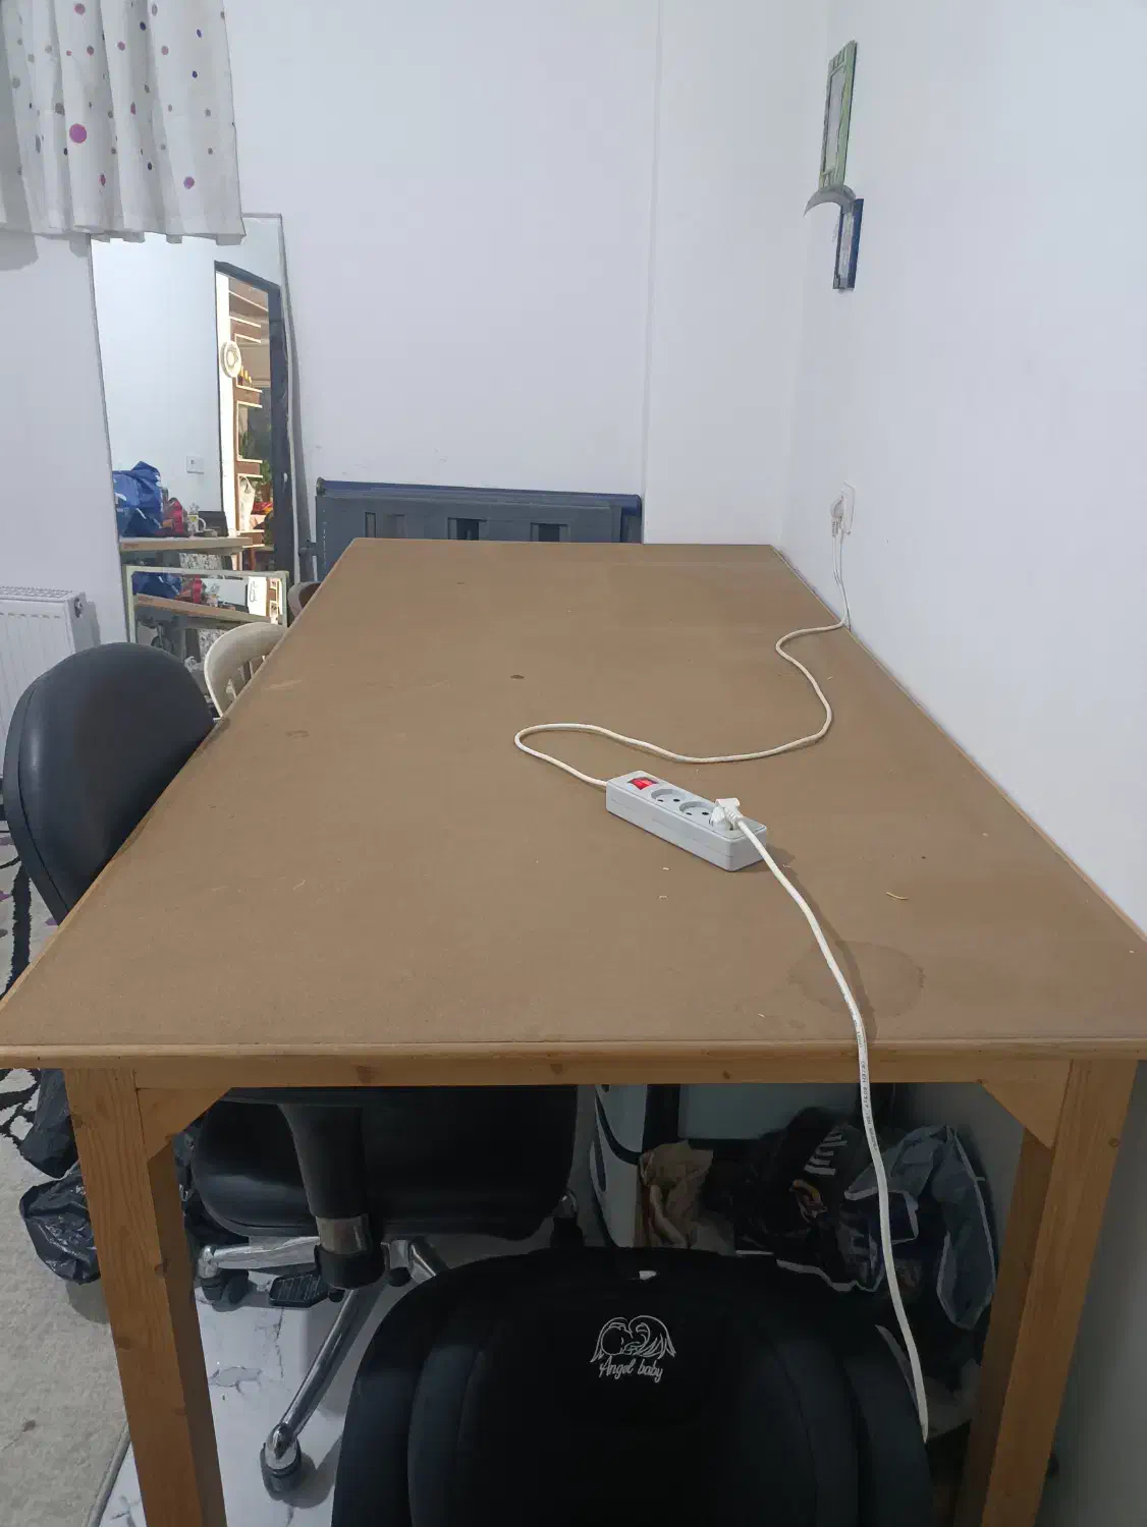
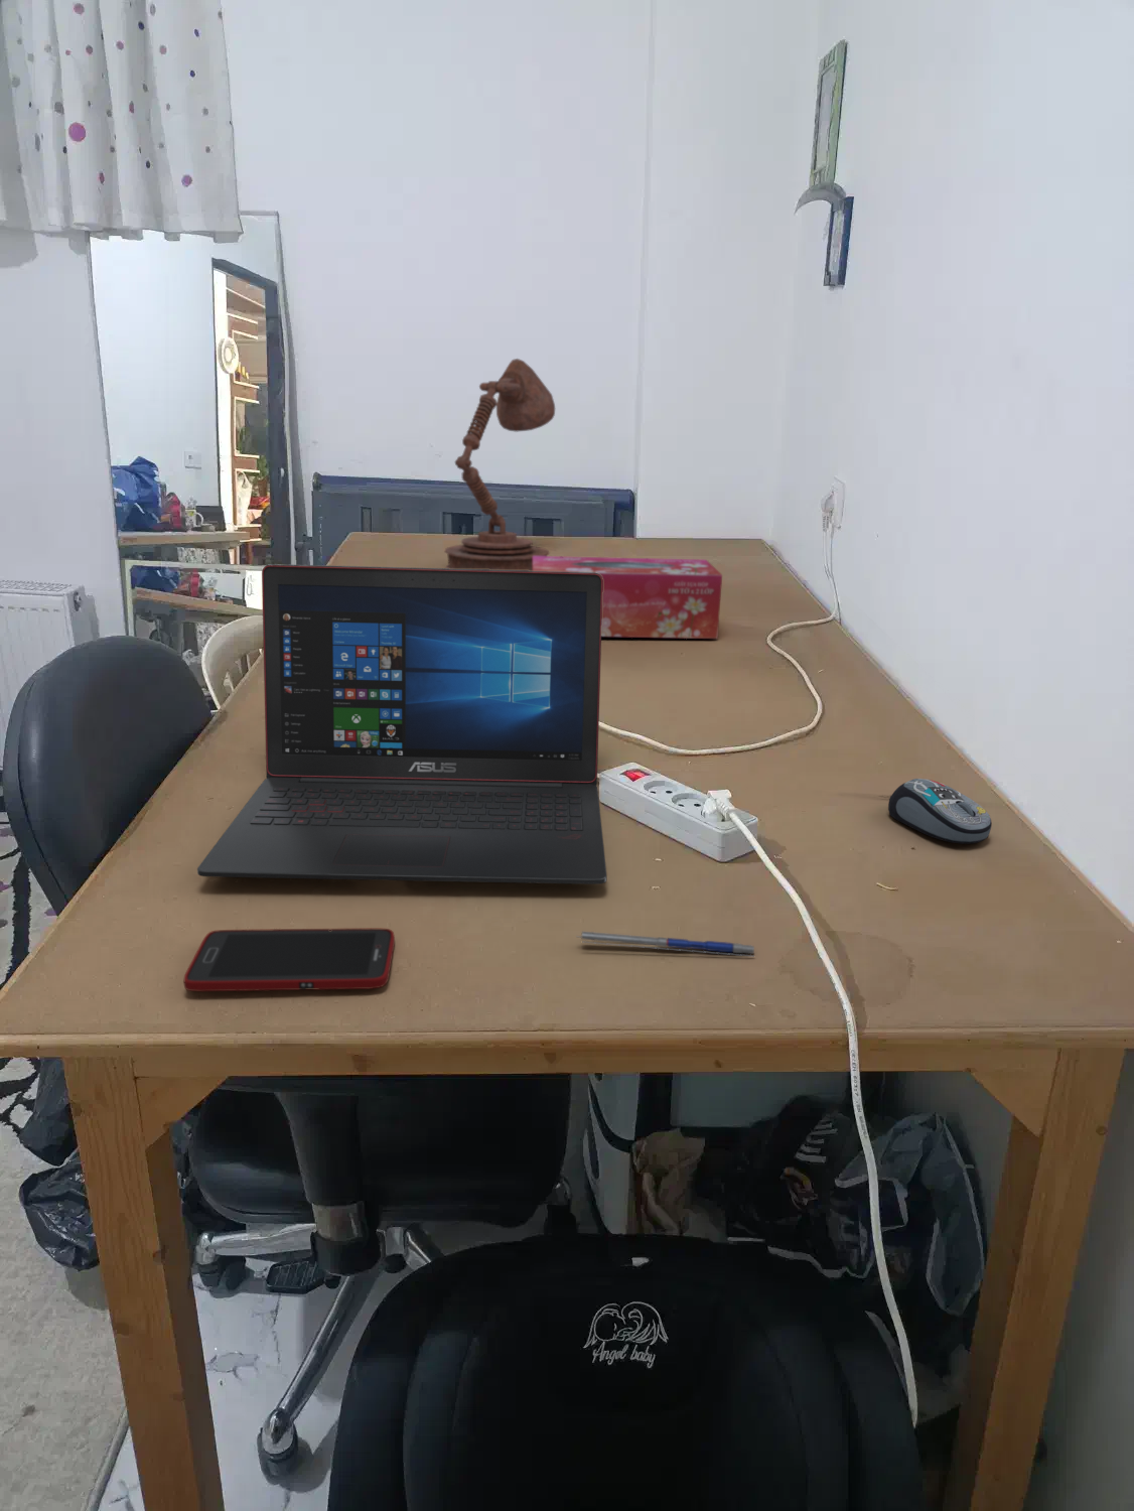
+ pen [575,931,755,957]
+ tissue box [532,555,723,640]
+ computer mouse [887,778,993,845]
+ cell phone [183,928,395,993]
+ laptop [197,564,609,885]
+ desk lamp [444,357,556,571]
